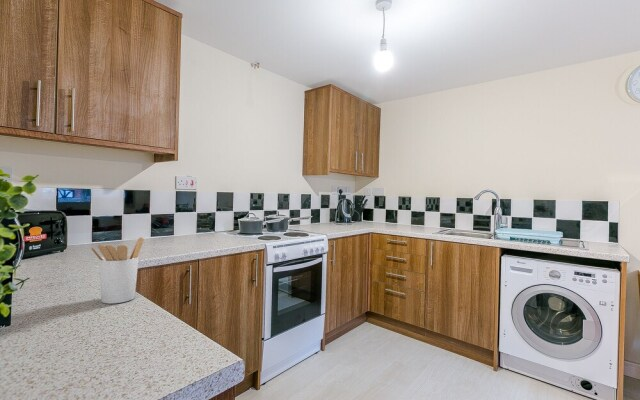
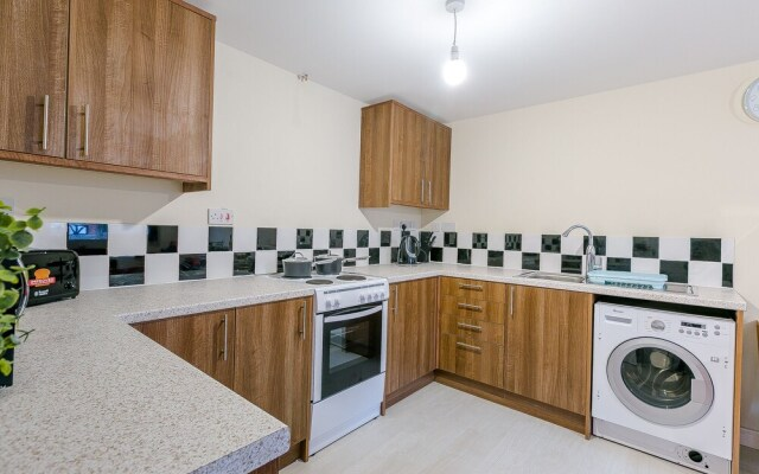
- utensil holder [90,236,145,305]
